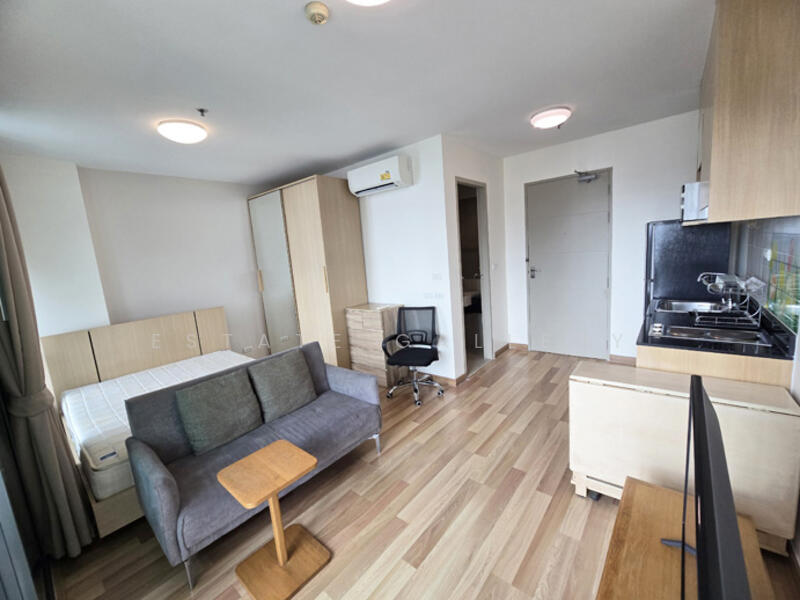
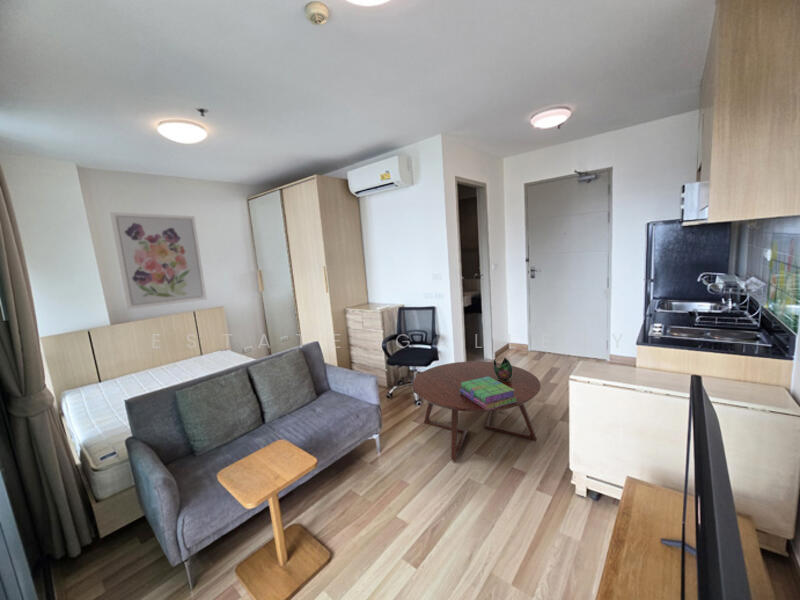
+ coffee table [411,360,542,462]
+ stack of books [460,376,517,410]
+ decorative bowl [493,357,512,381]
+ wall art [109,211,208,311]
